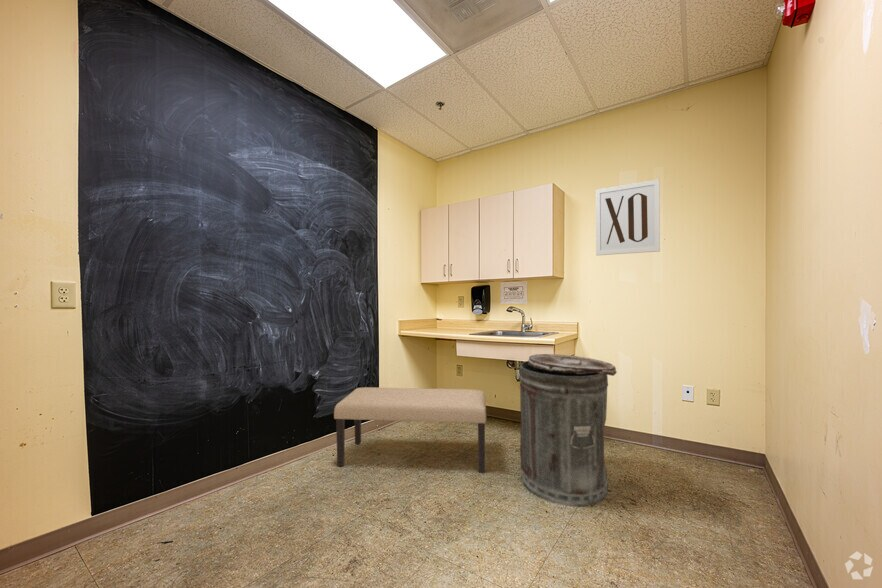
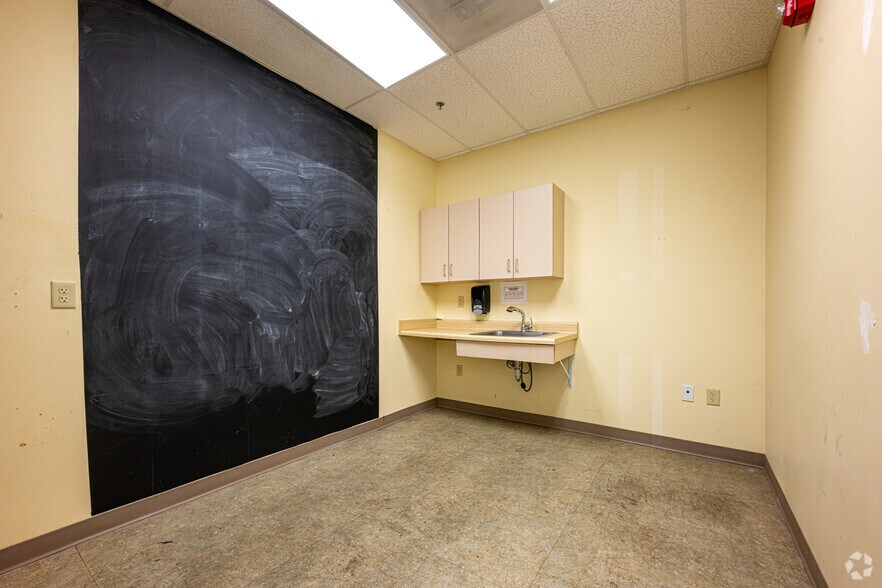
- bench [333,386,487,474]
- wall art [595,178,661,256]
- trash can lid [518,353,618,507]
